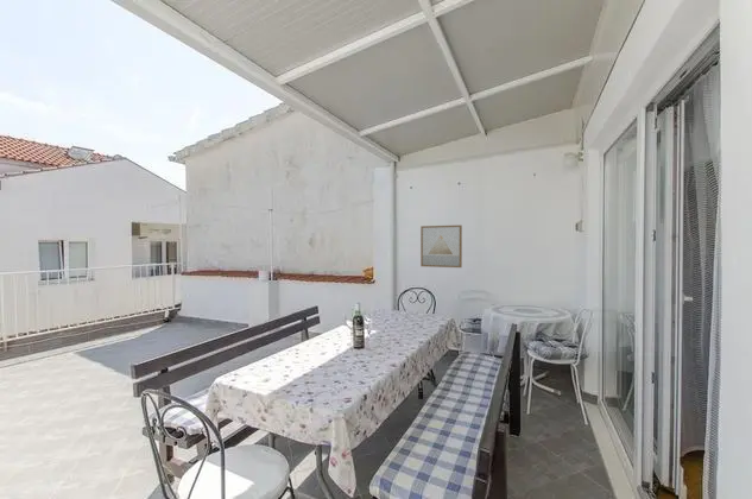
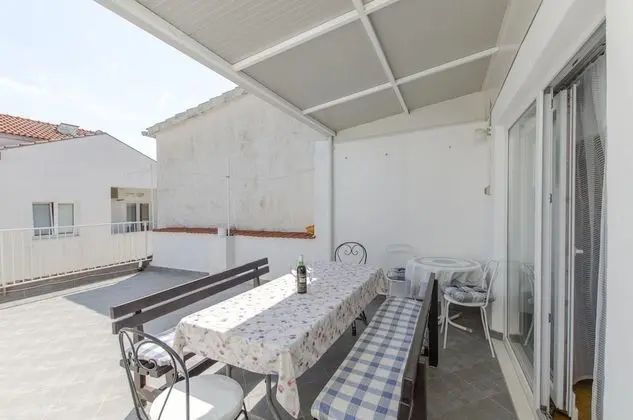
- wall art [419,225,463,269]
